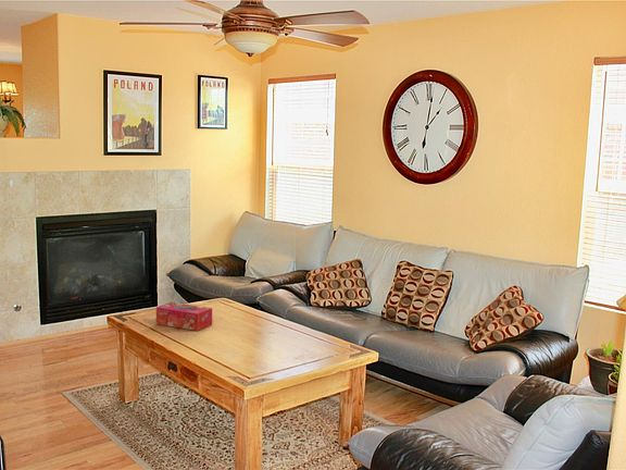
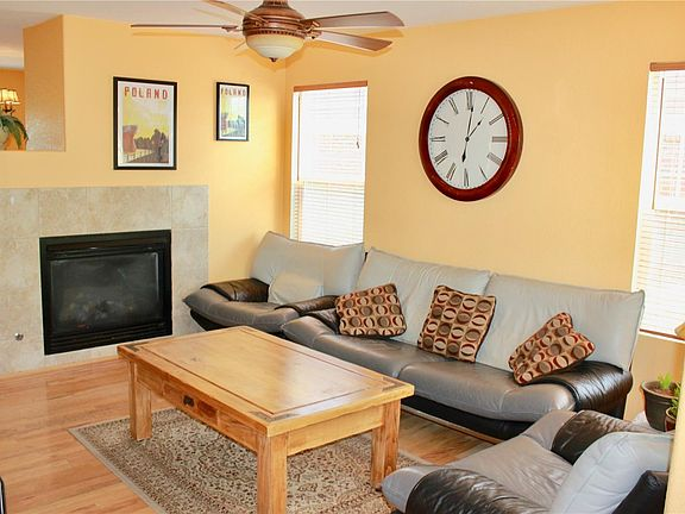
- tissue box [155,301,213,332]
